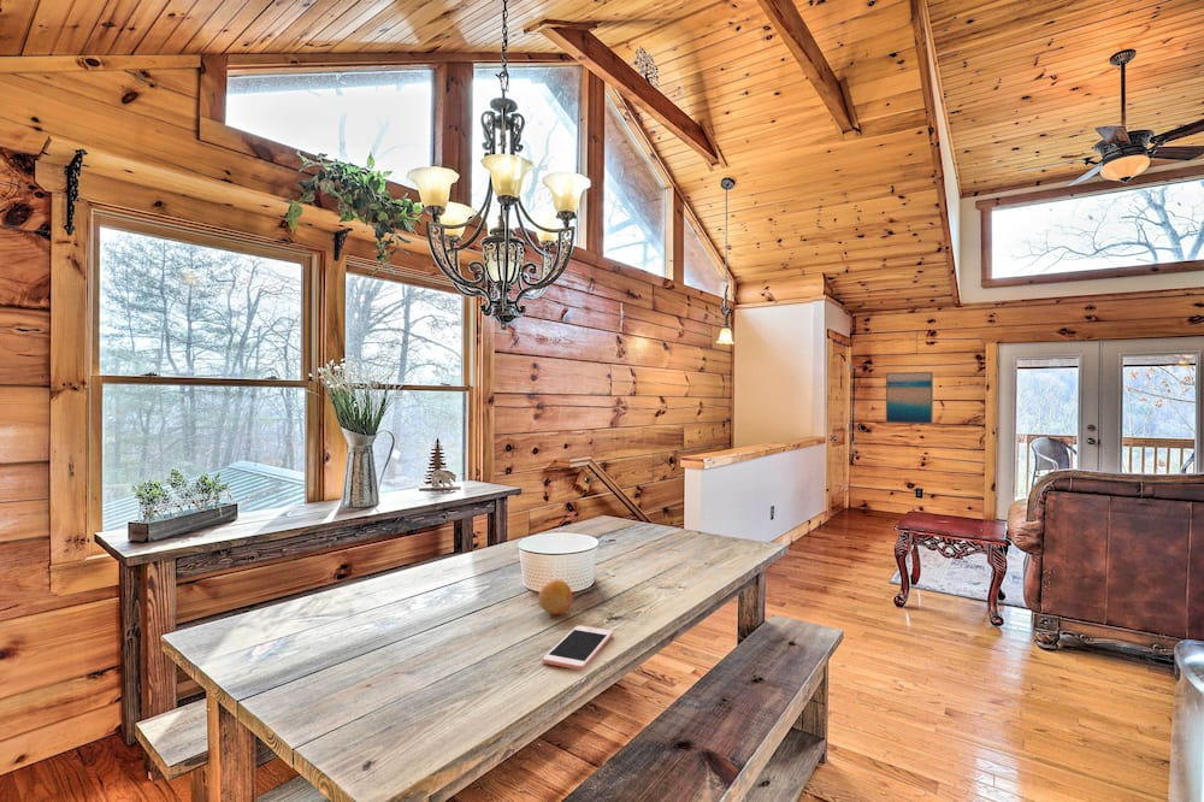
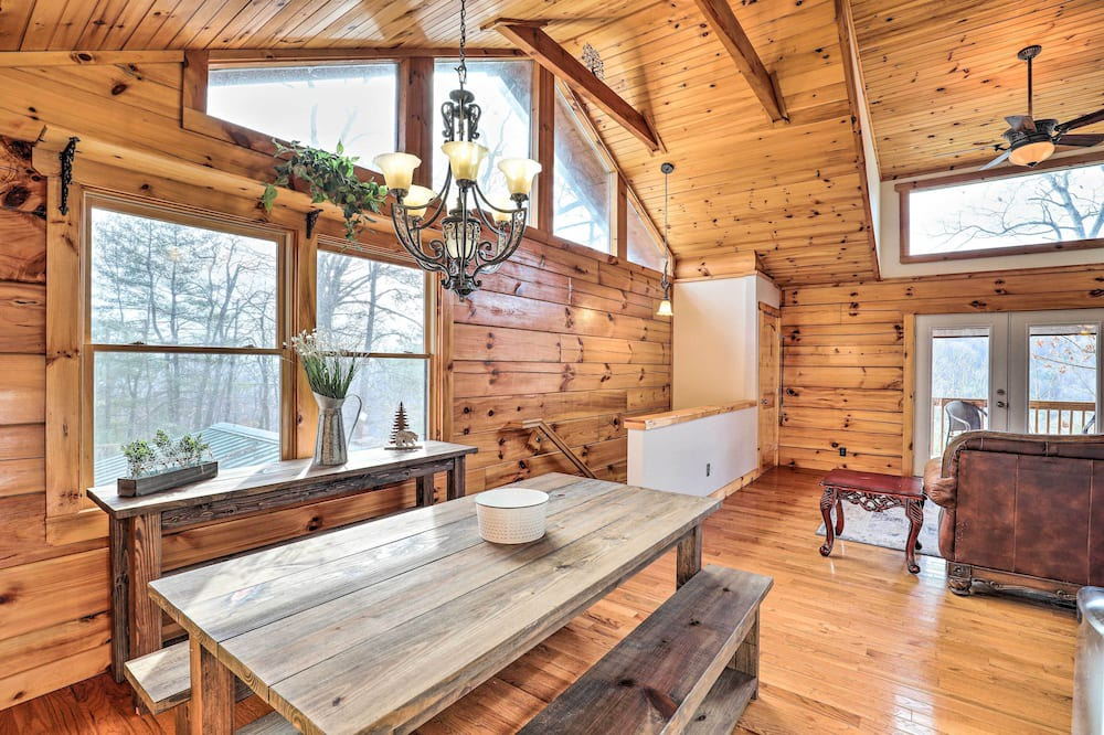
- wall art [885,371,934,425]
- fruit [537,578,573,617]
- cell phone [542,624,614,671]
